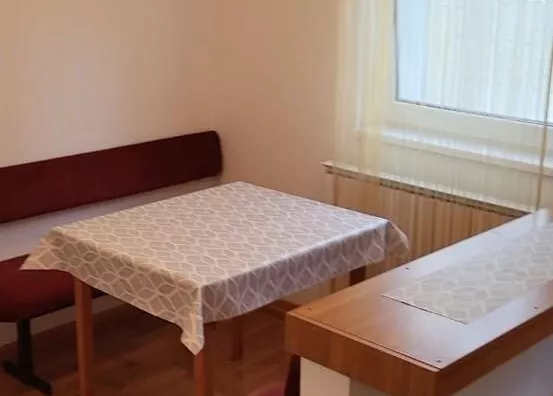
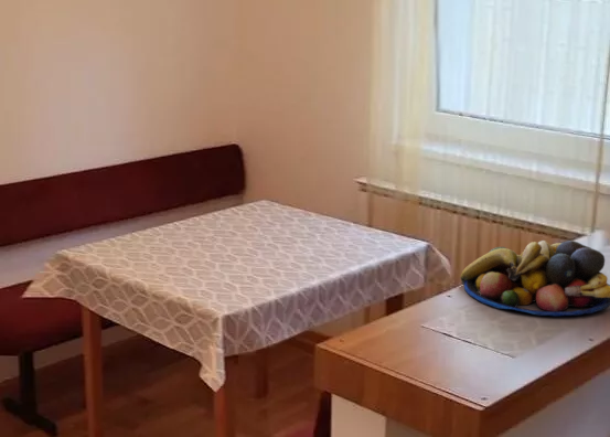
+ fruit bowl [460,239,610,317]
